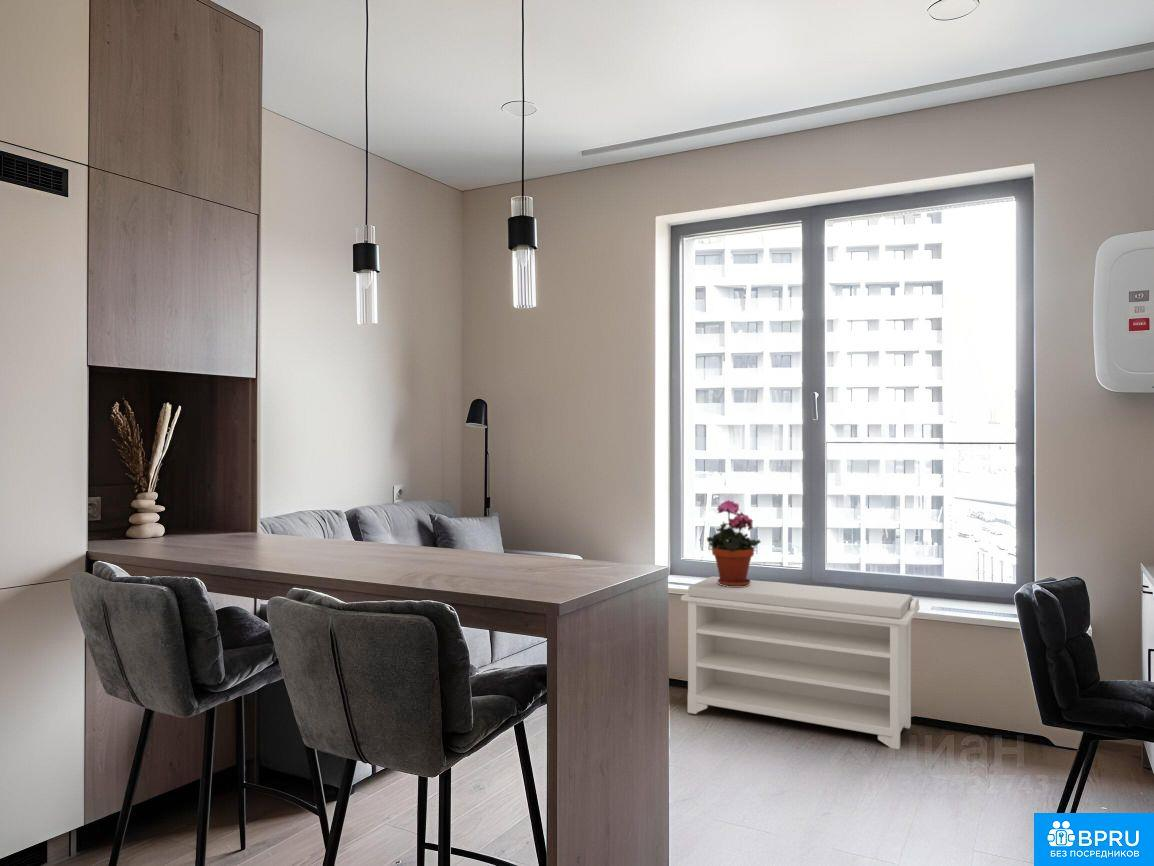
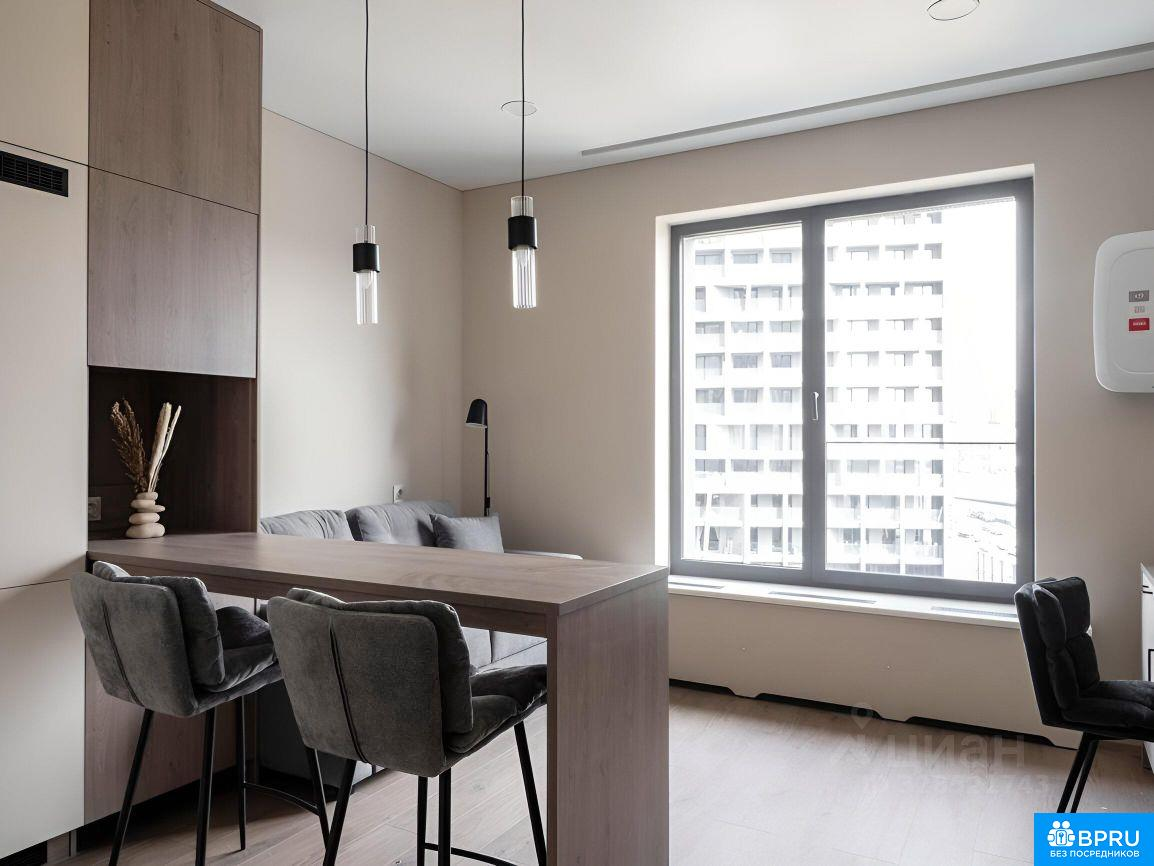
- bench [680,575,920,750]
- potted plant [706,499,762,587]
